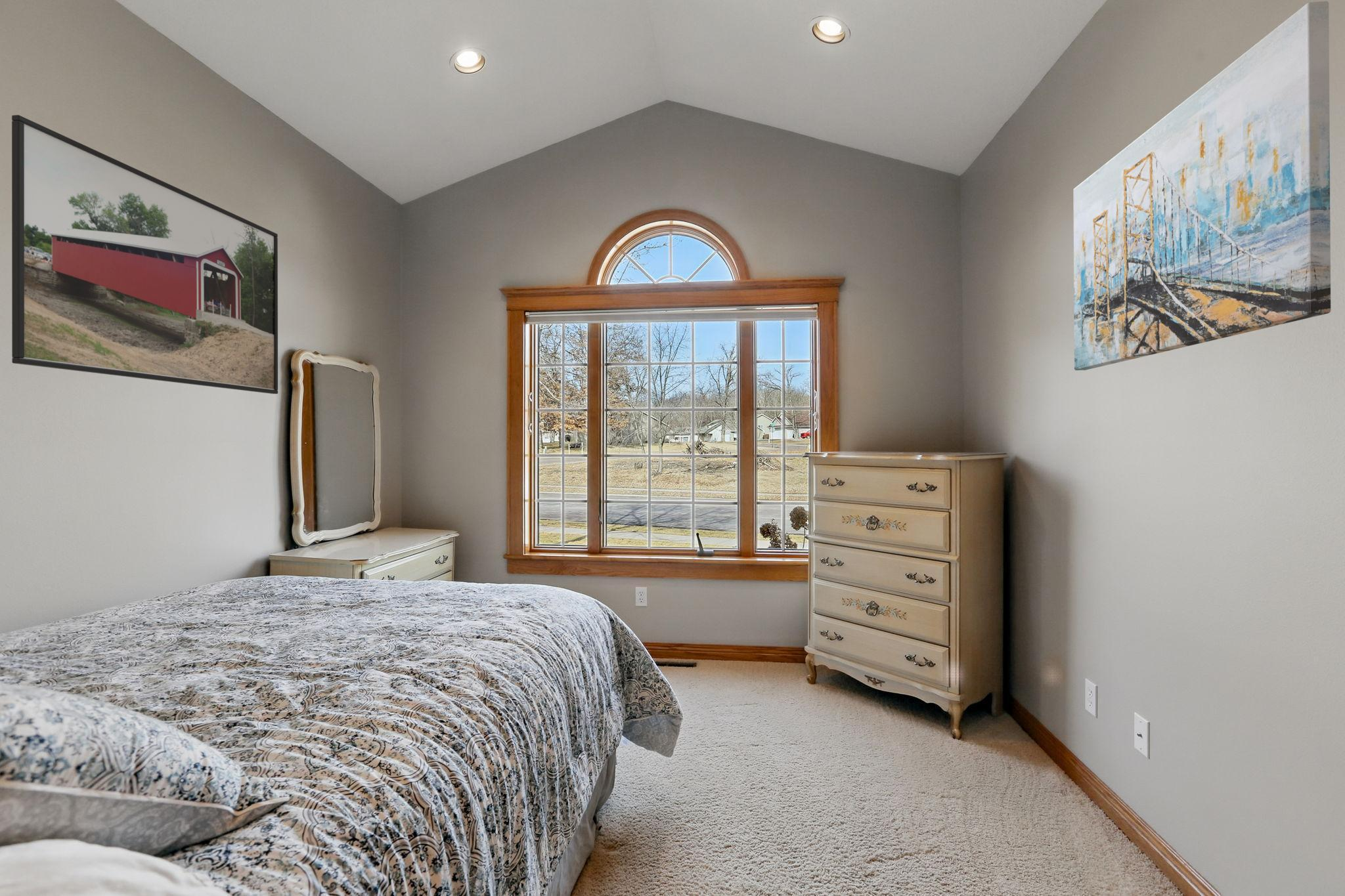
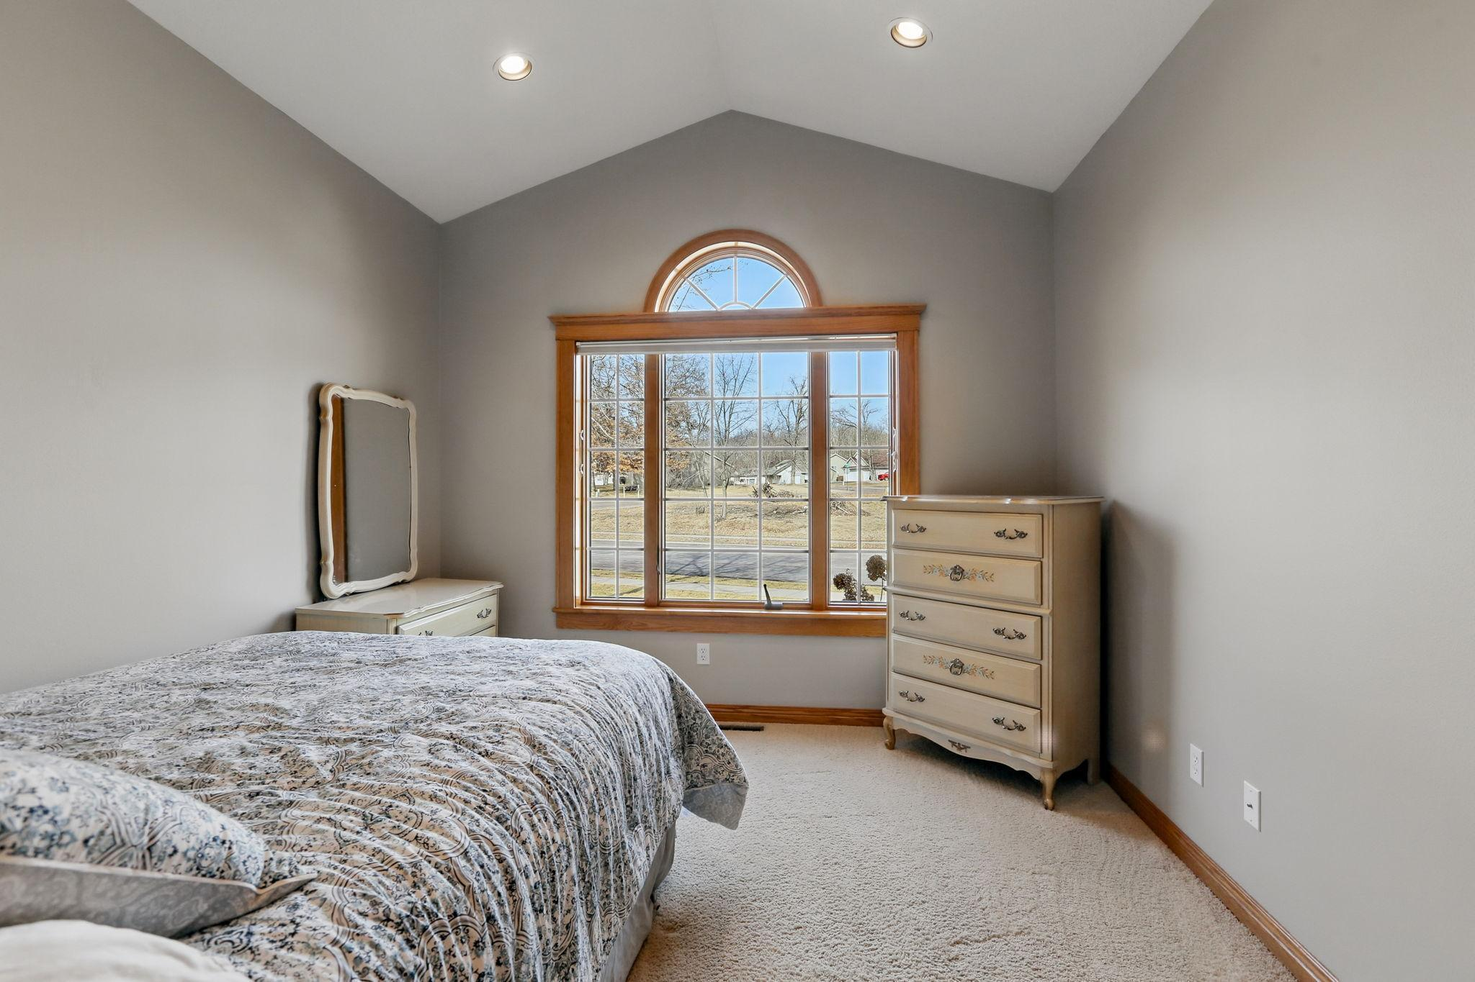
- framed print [11,114,278,395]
- wall art [1073,1,1331,371]
